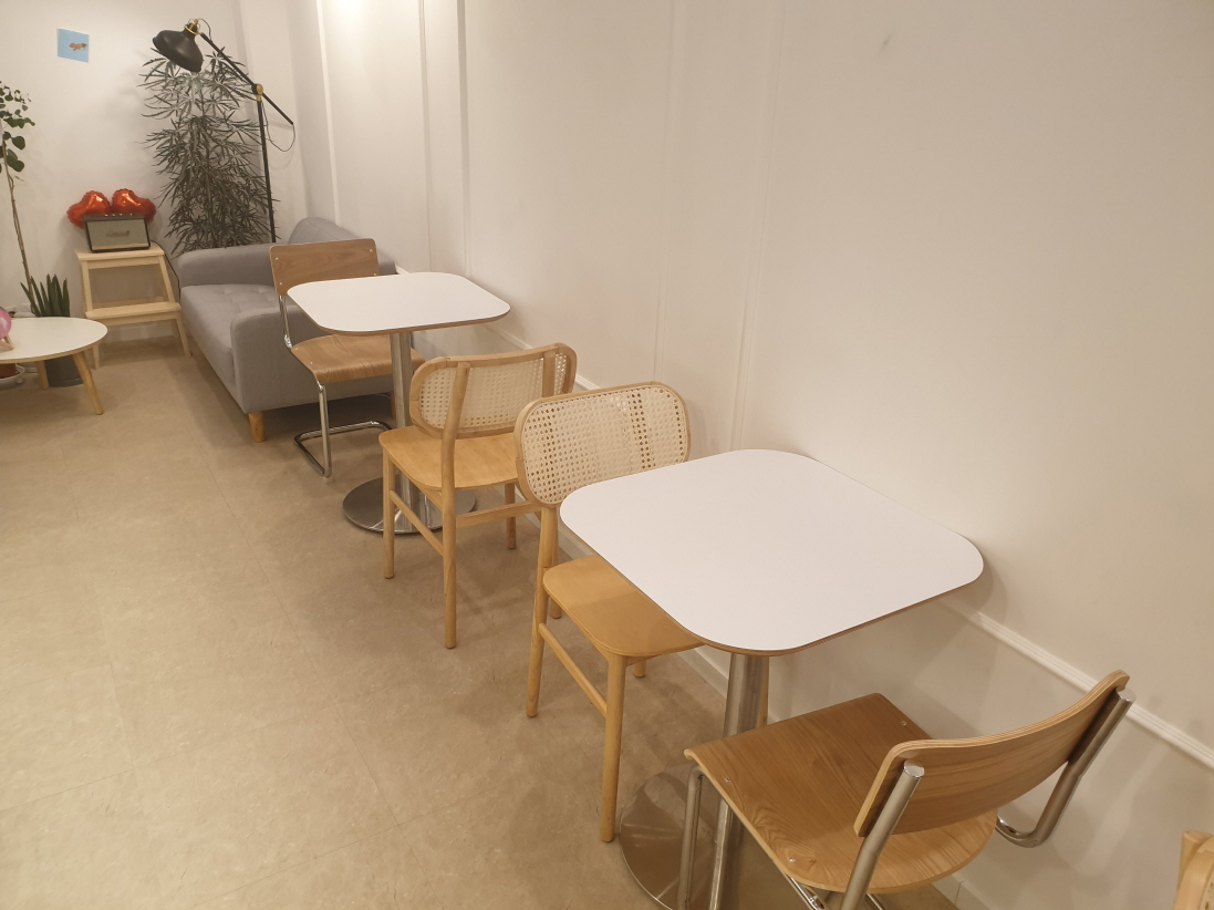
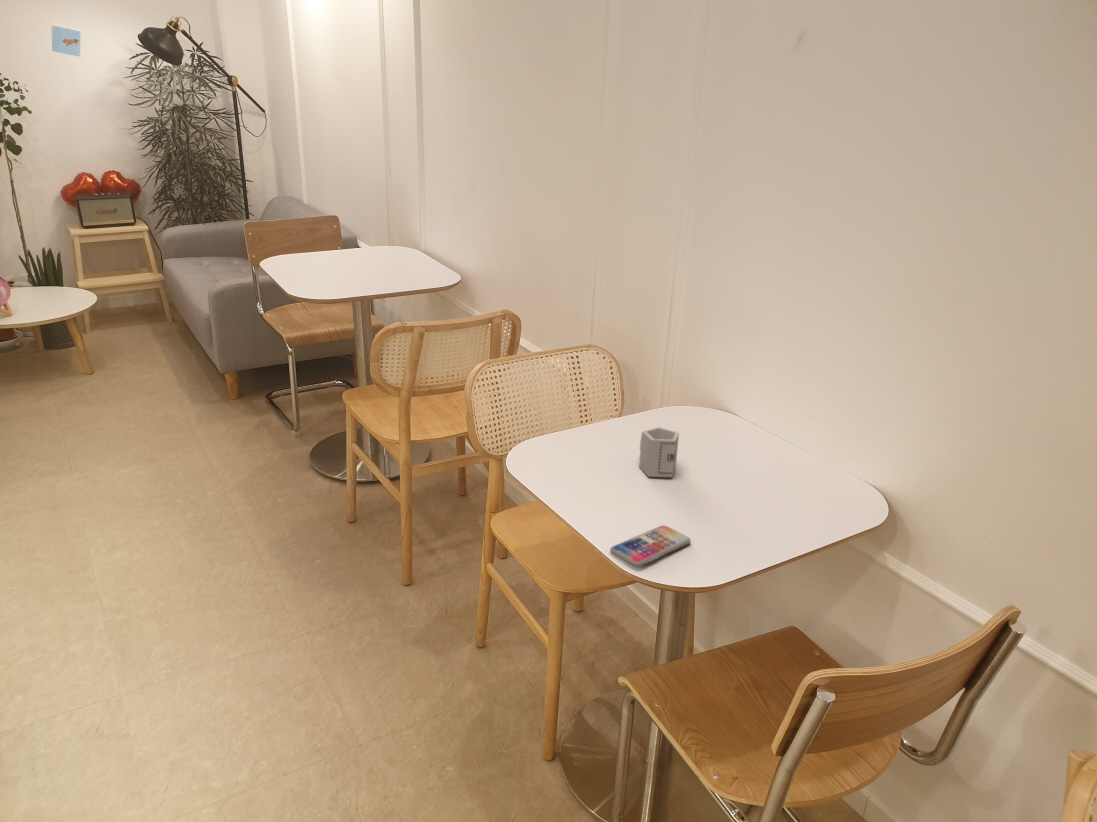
+ cup [638,426,680,478]
+ smartphone [609,524,692,568]
